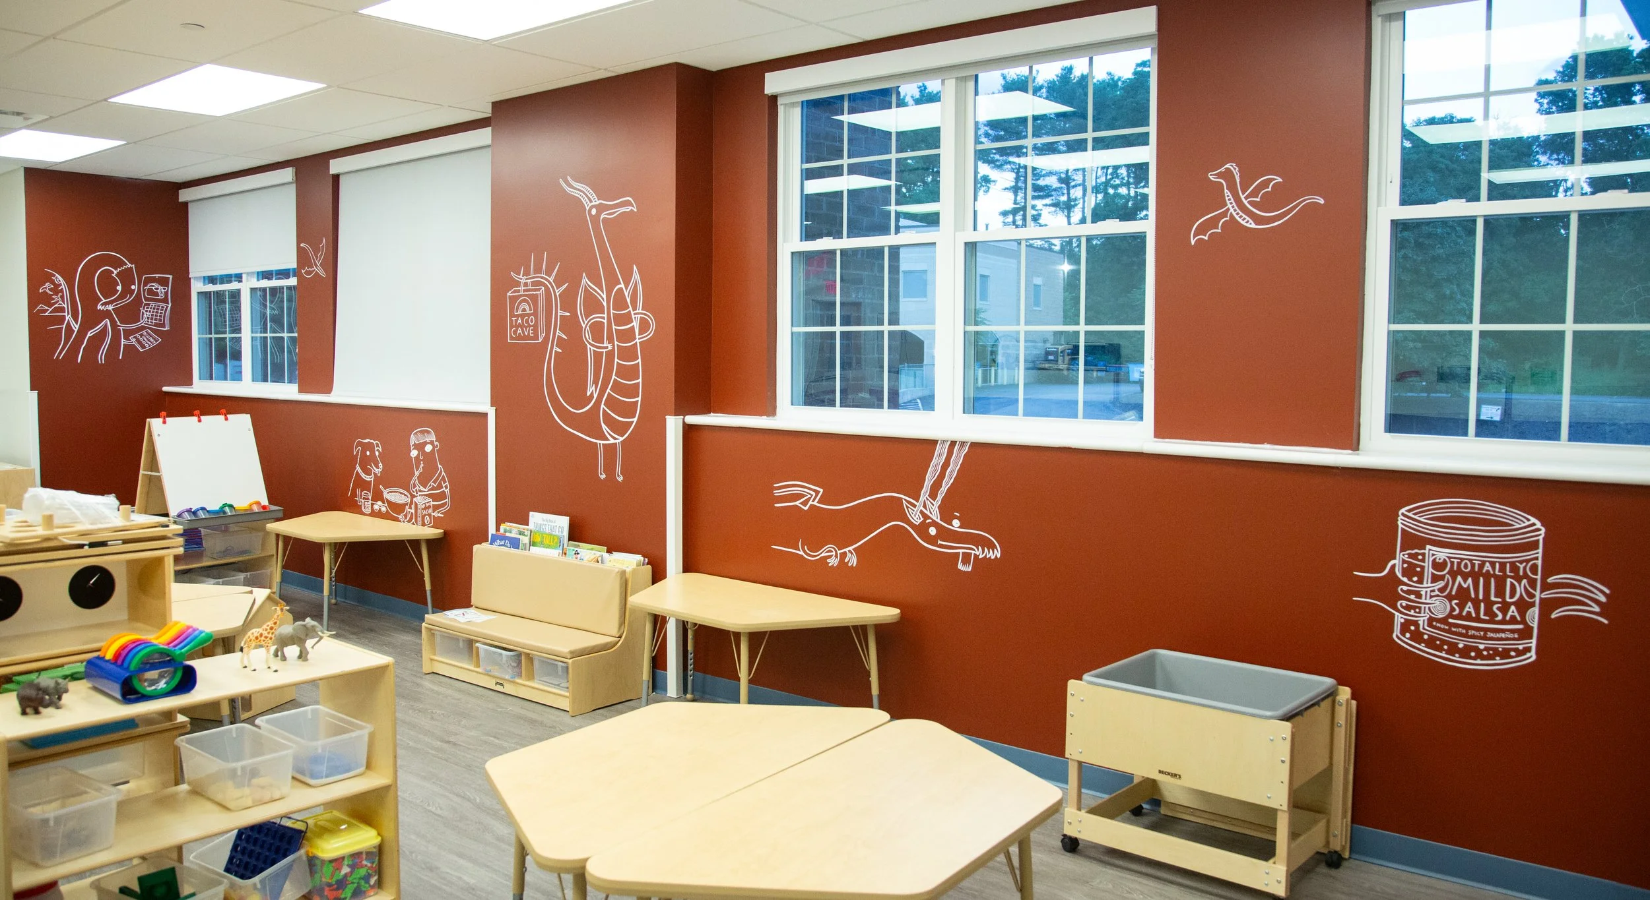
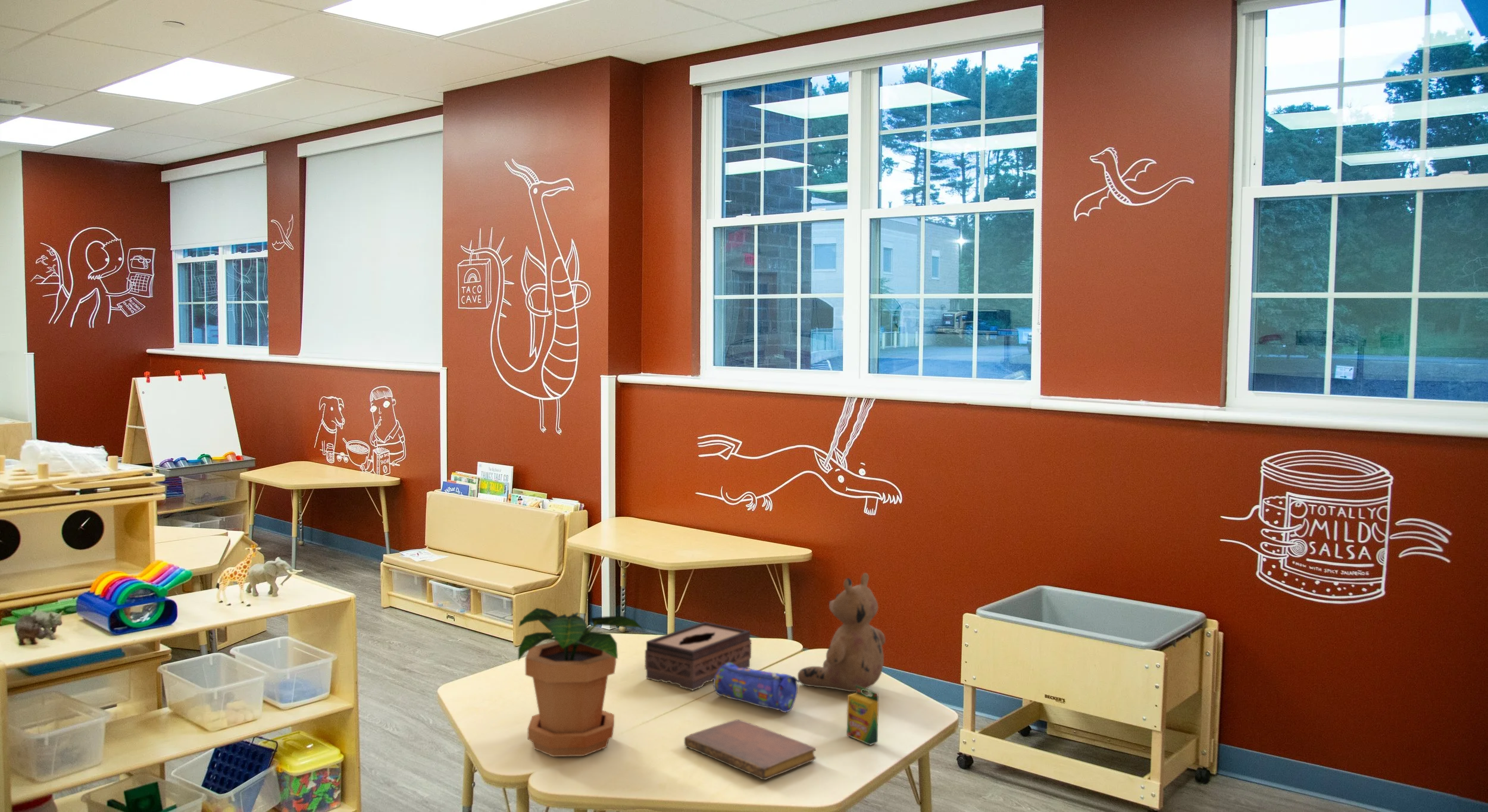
+ potted plant [518,607,646,757]
+ tissue box [645,621,752,691]
+ teddy bear [797,572,886,692]
+ crayon box [846,685,879,746]
+ pencil case [713,663,799,713]
+ notebook [684,719,817,780]
